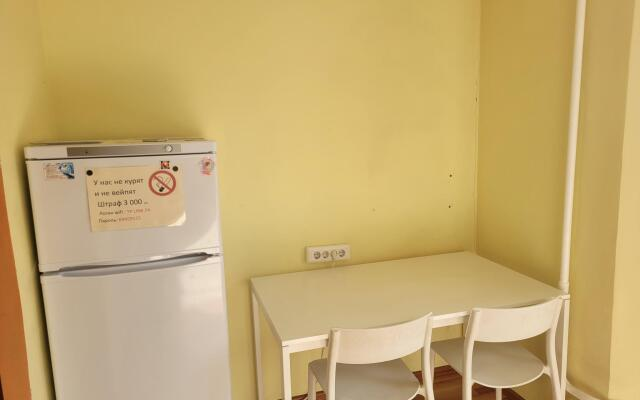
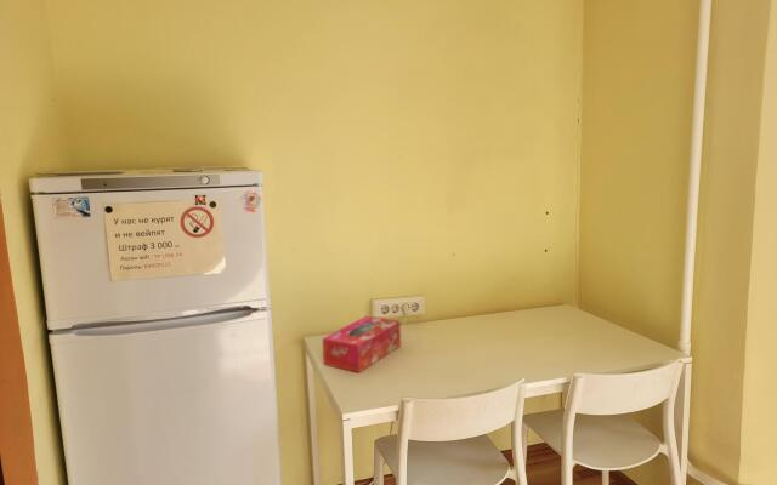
+ tissue box [322,314,402,373]
